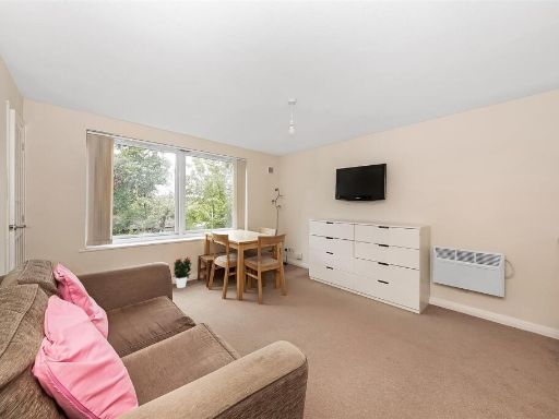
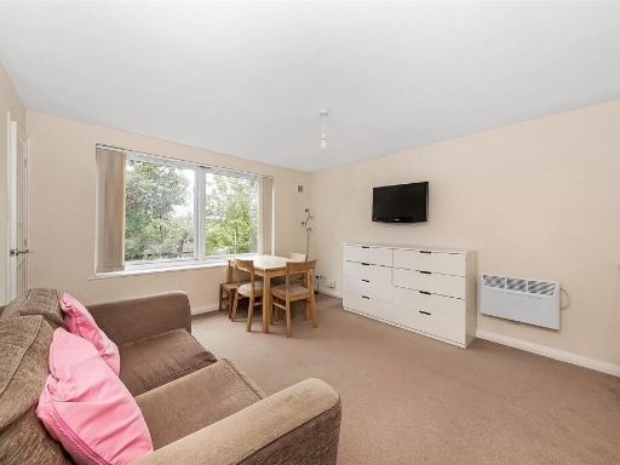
- potted flower [173,255,193,289]
